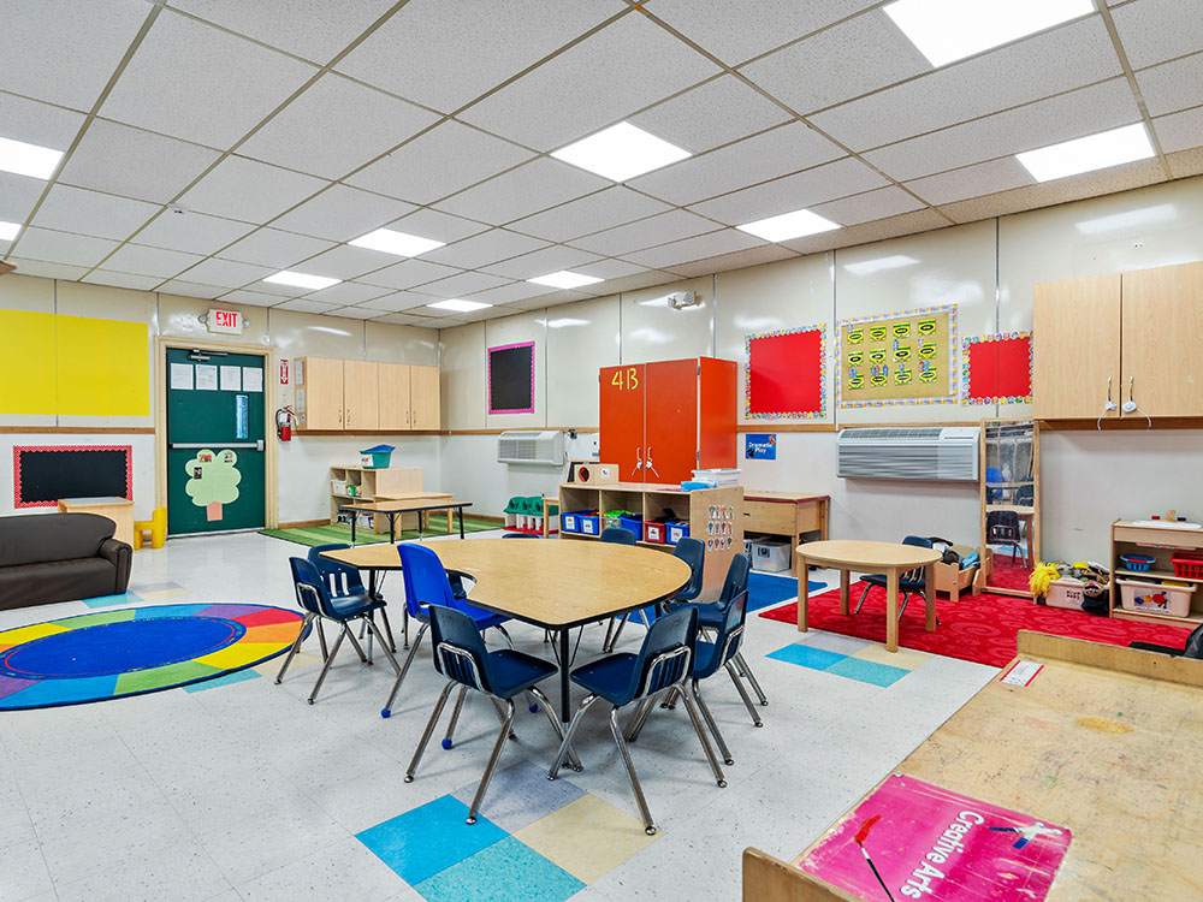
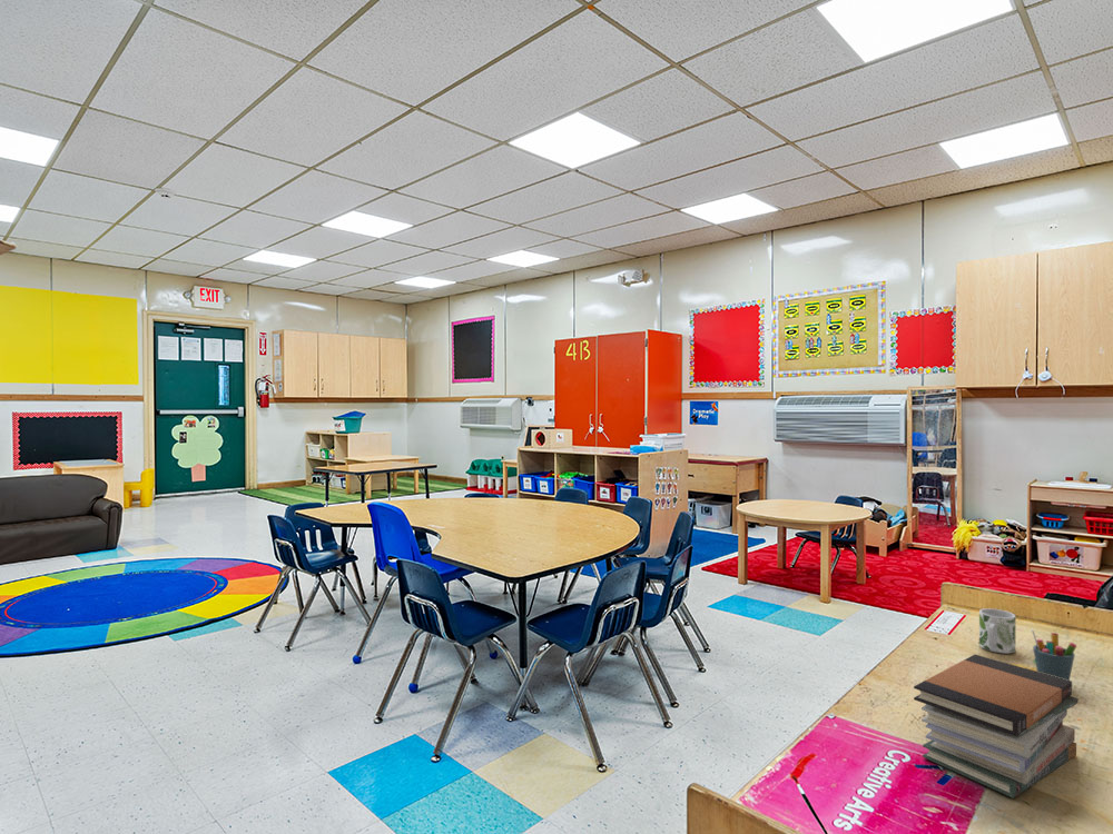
+ book stack [913,654,1080,800]
+ pen holder [1031,627,1077,681]
+ mug [978,607,1017,655]
